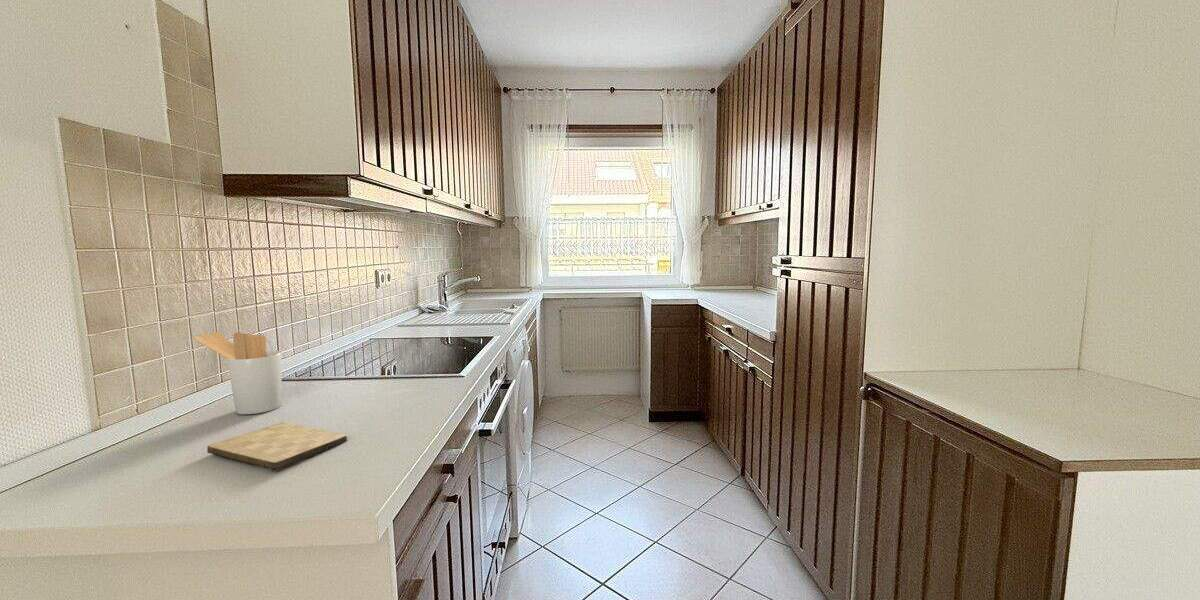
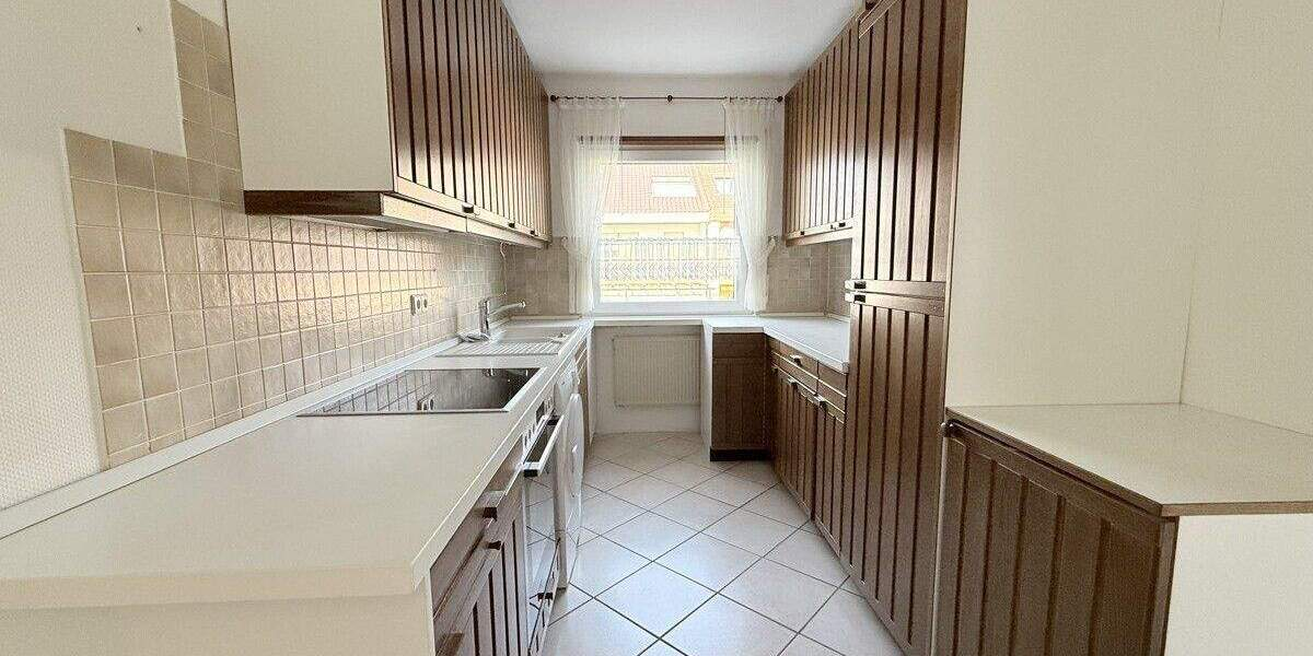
- utensil holder [193,331,283,415]
- cutting board [206,422,348,472]
